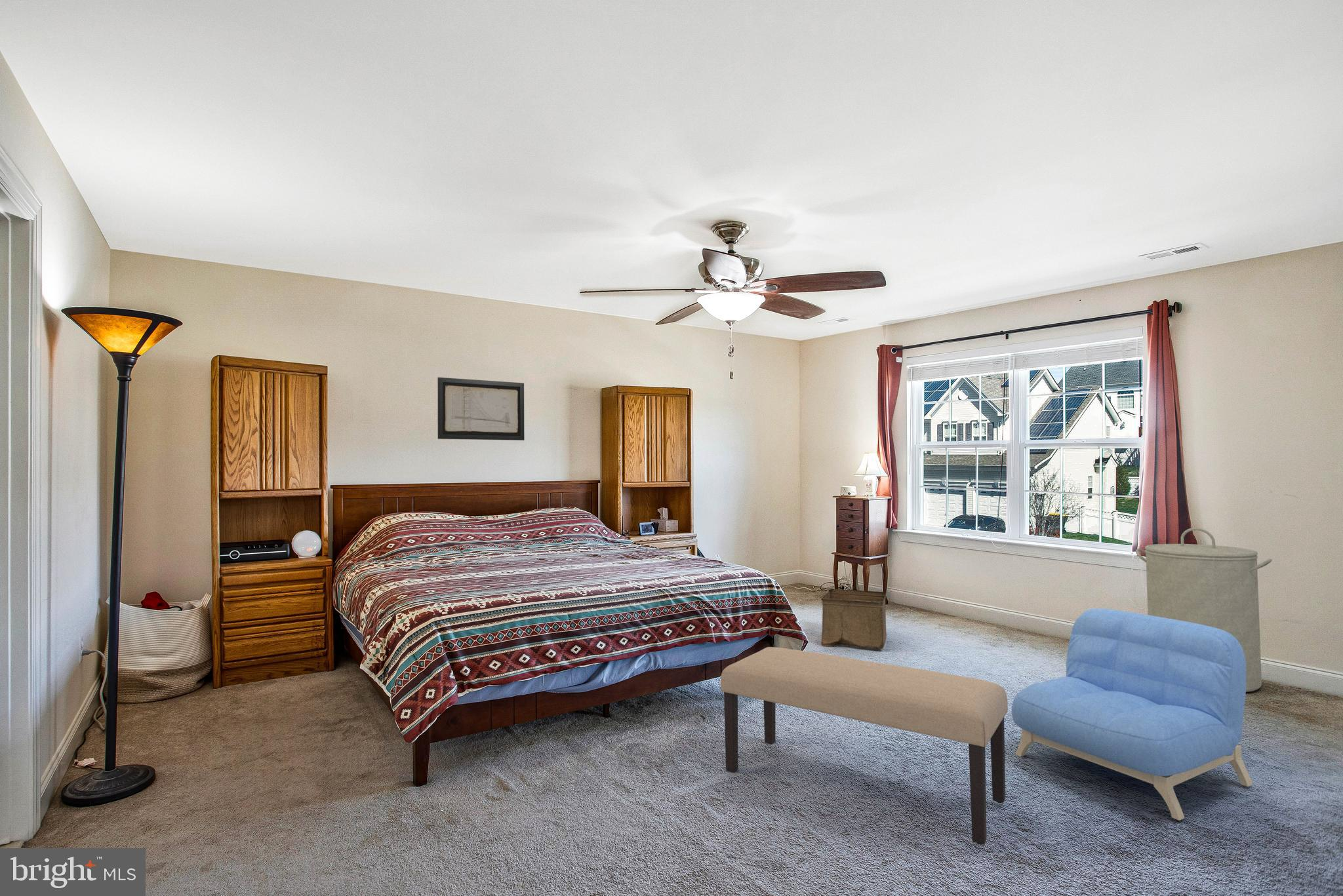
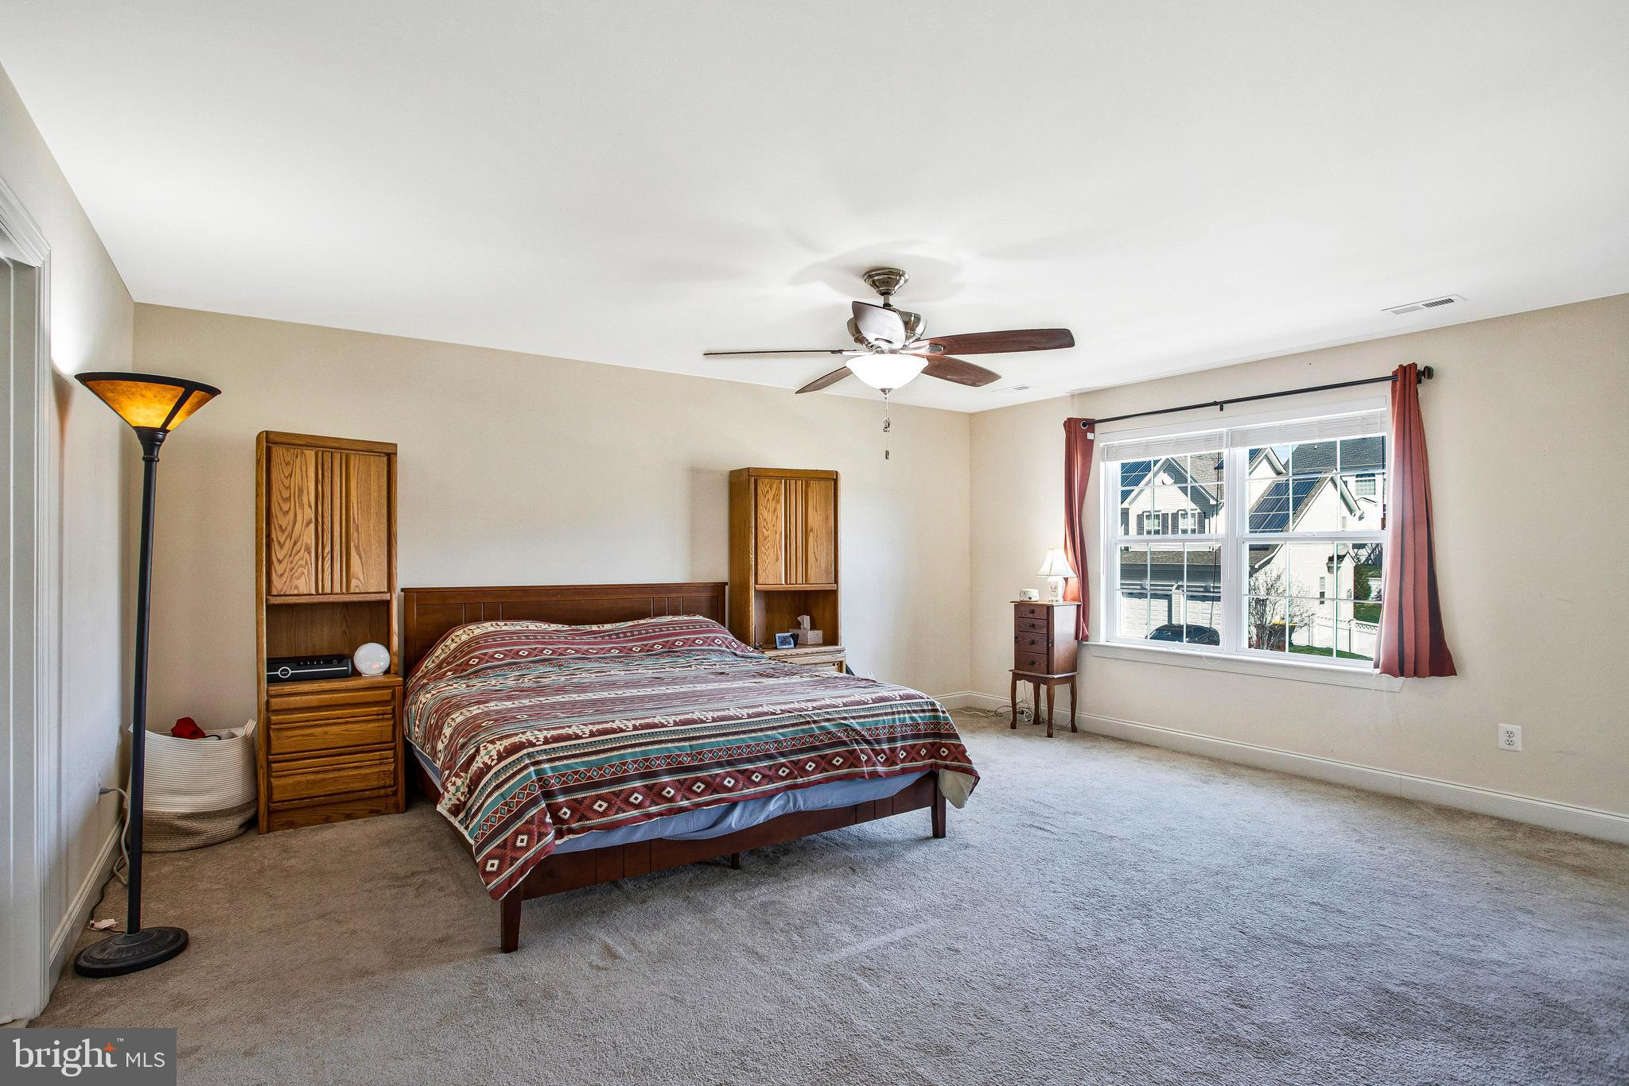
- bench [720,646,1009,846]
- laundry hamper [1135,527,1273,693]
- storage bin [820,589,887,651]
- wall art [437,377,525,441]
- armchair [1011,608,1253,821]
